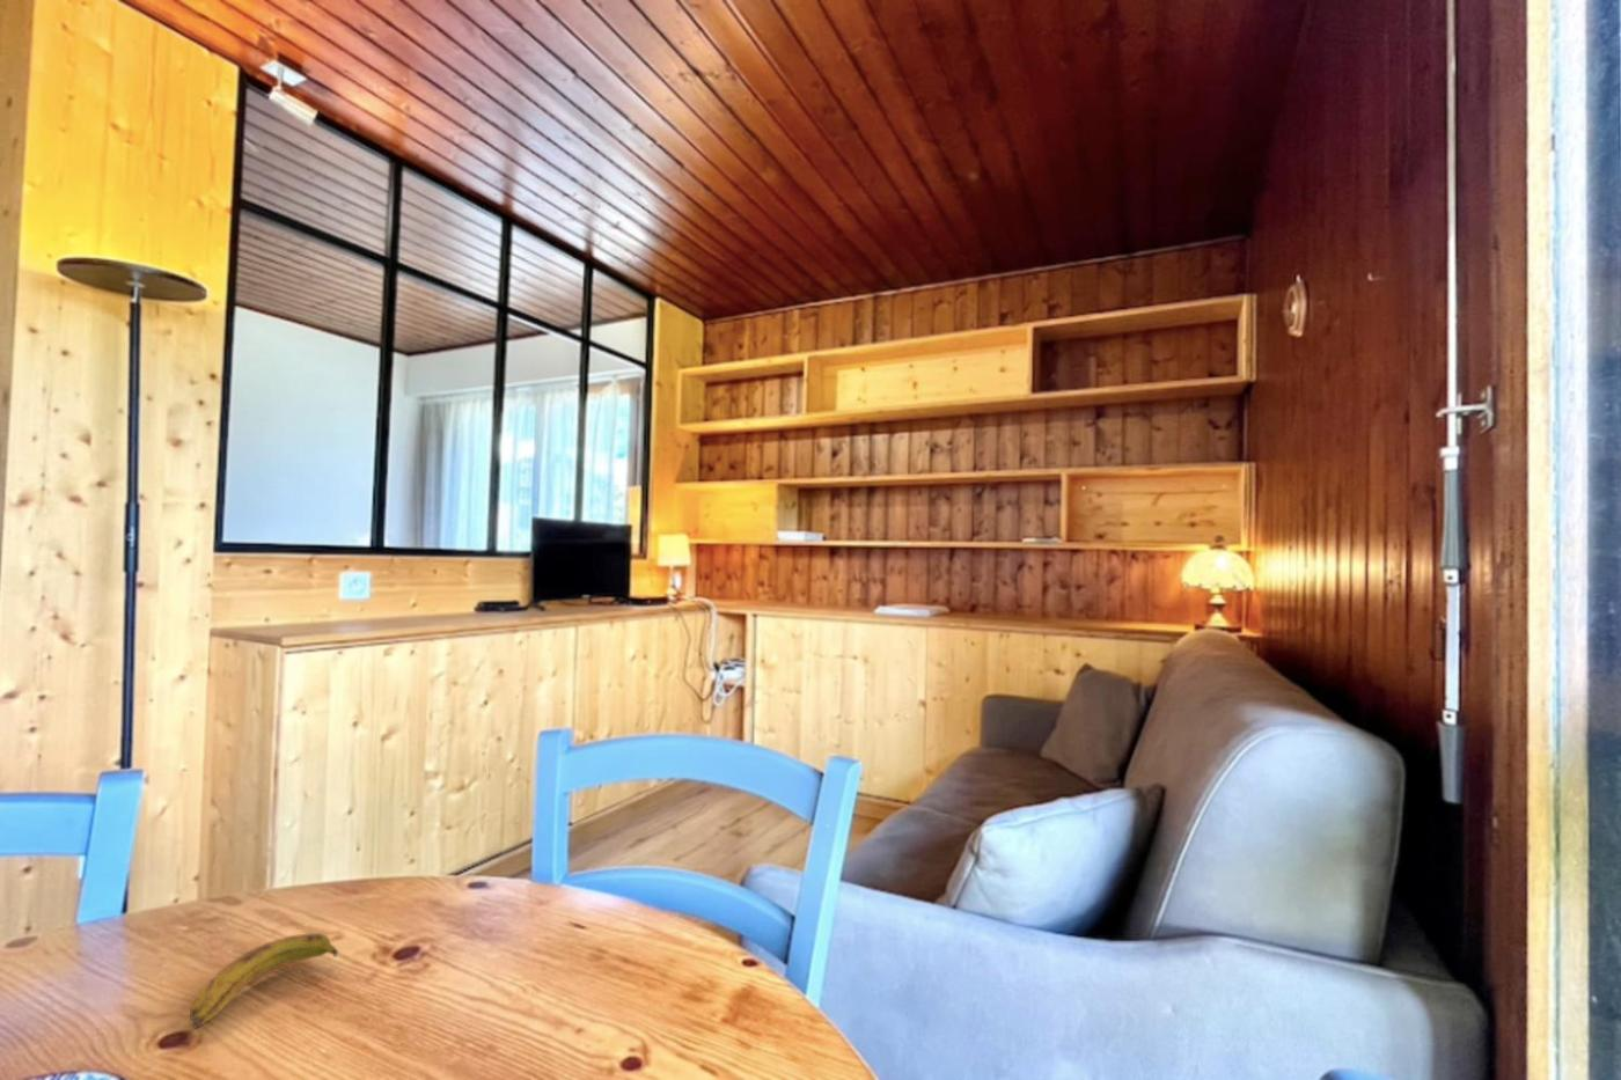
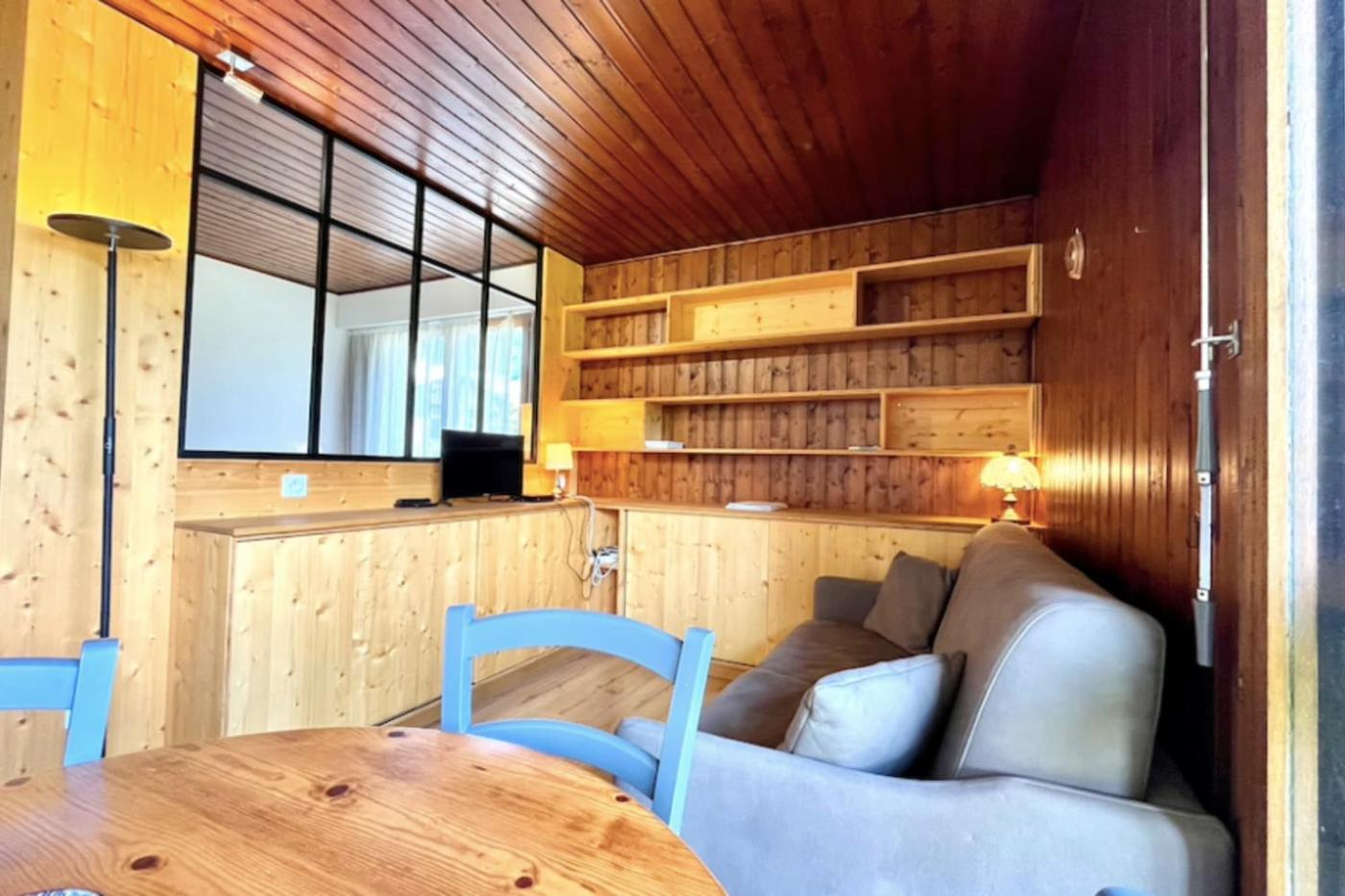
- banana [189,932,339,1031]
